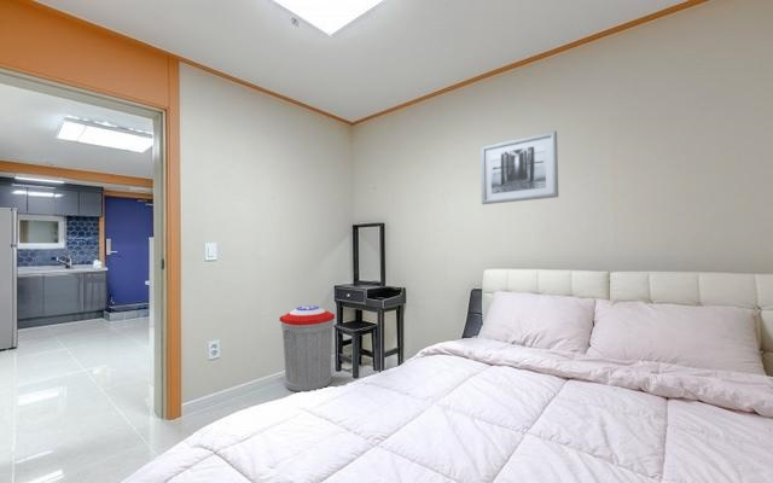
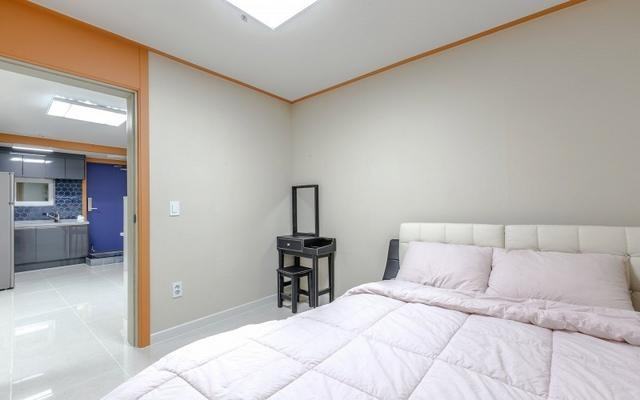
- trash can [278,304,336,392]
- wall art [480,130,559,205]
